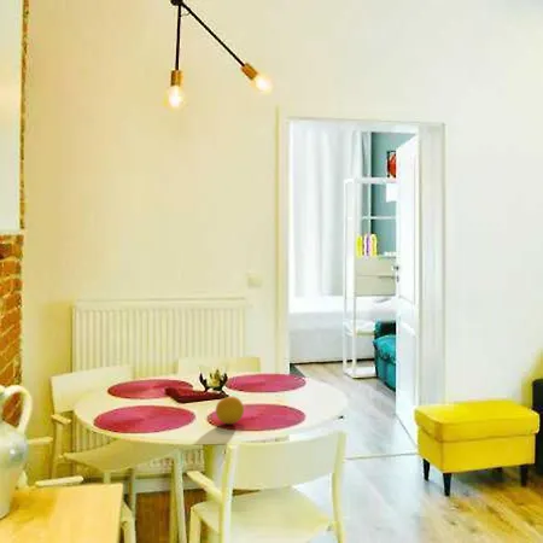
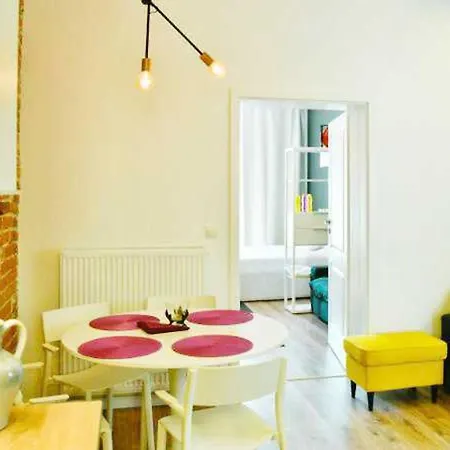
- fruit [215,395,245,425]
